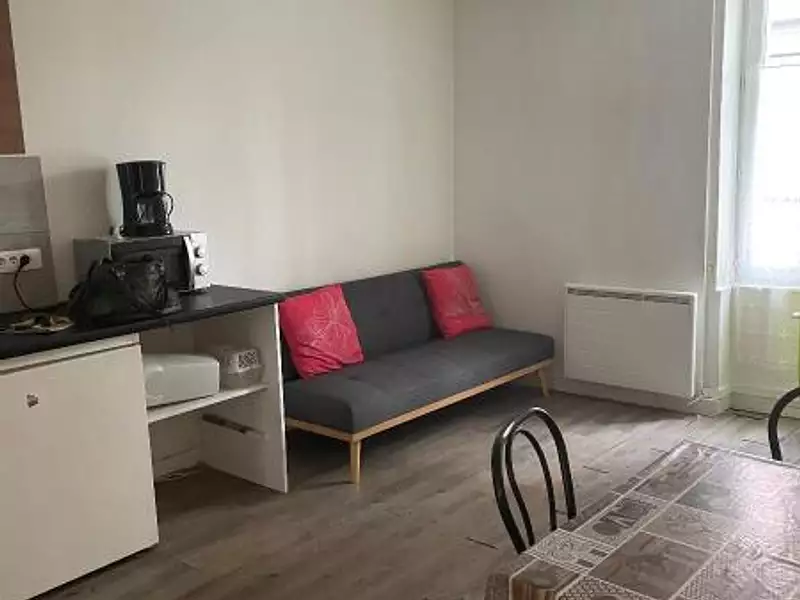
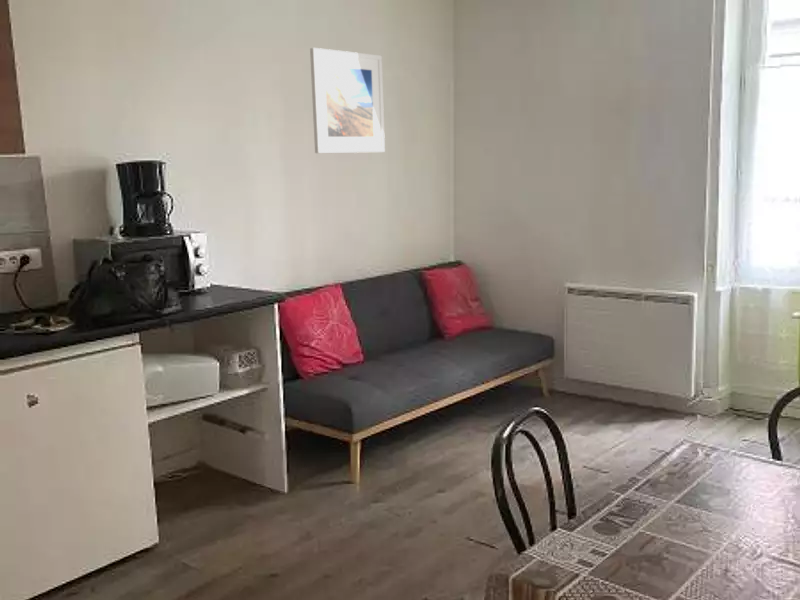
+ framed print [309,47,386,154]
